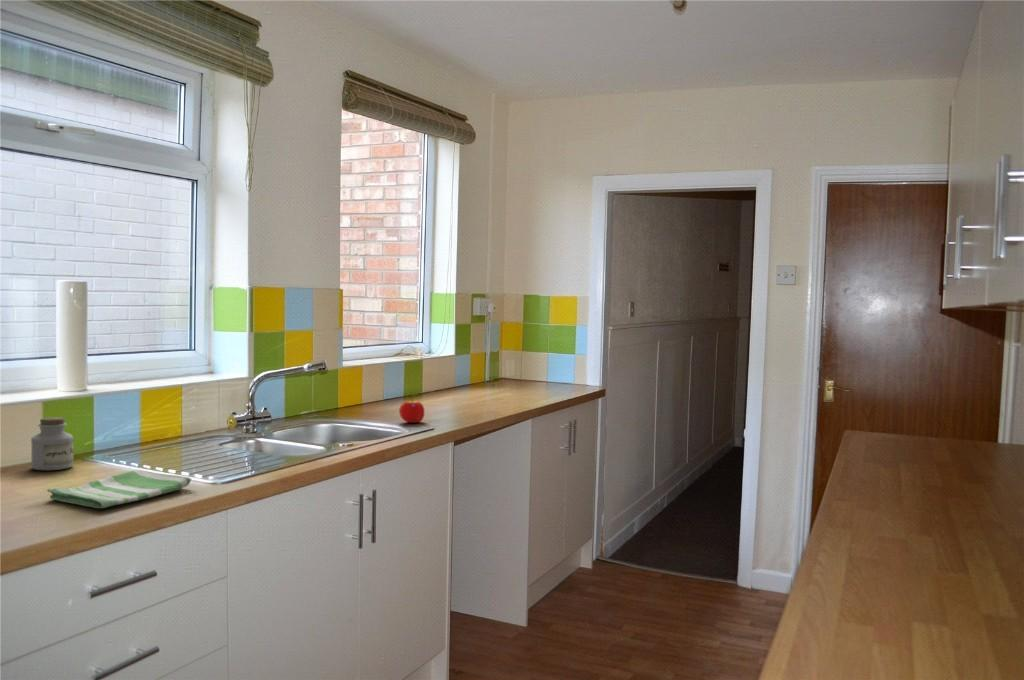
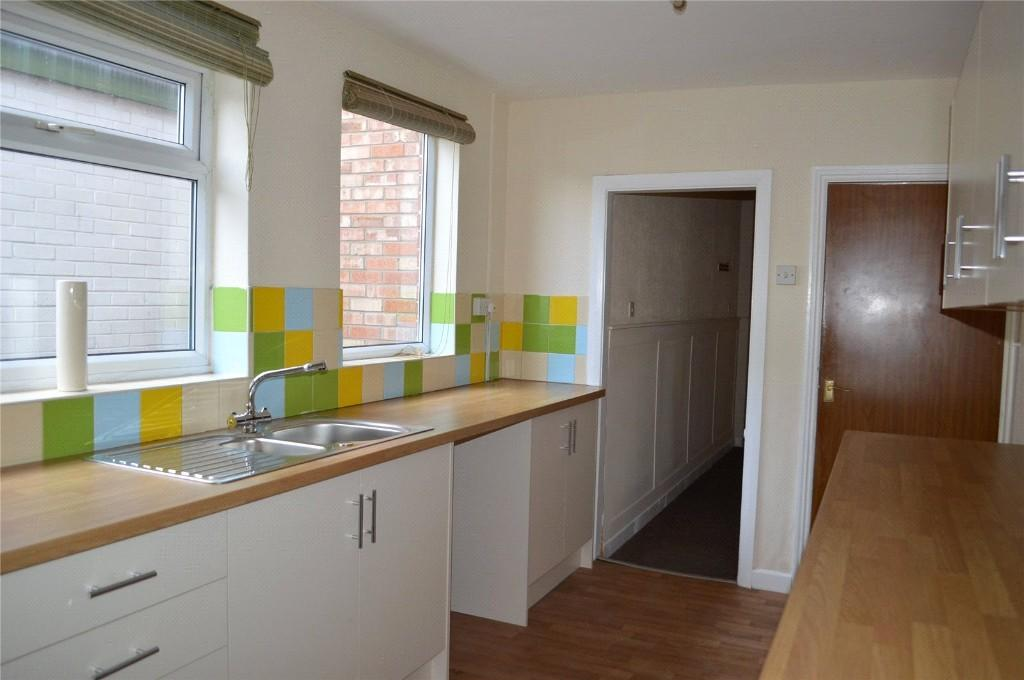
- dish towel [46,469,193,509]
- jar [30,416,75,471]
- fruit [398,398,425,424]
